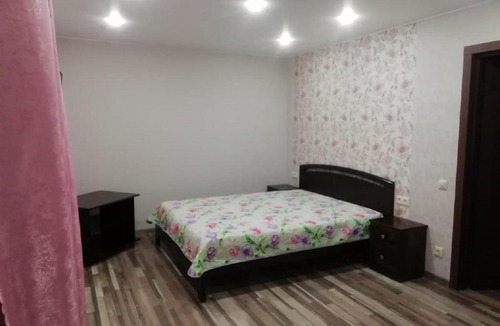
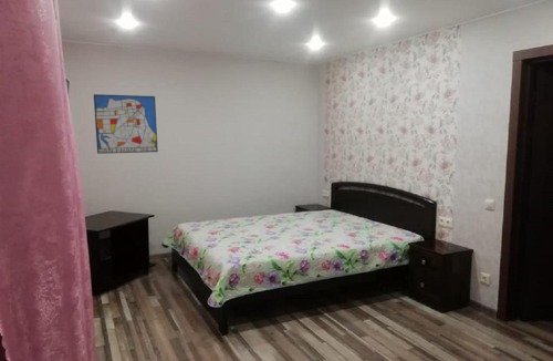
+ wall art [93,93,159,155]
